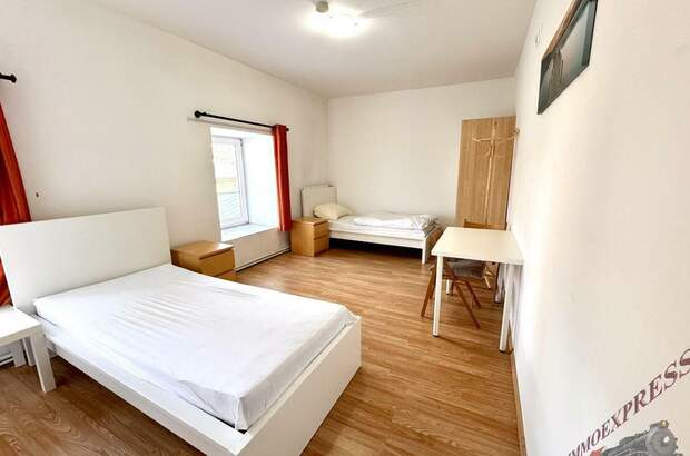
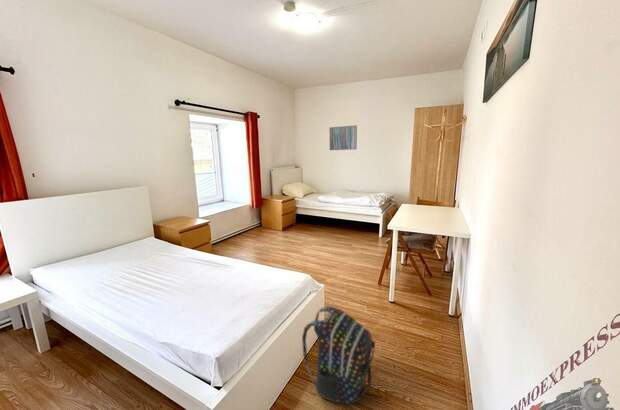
+ wall art [329,124,358,151]
+ backpack [301,306,376,405]
